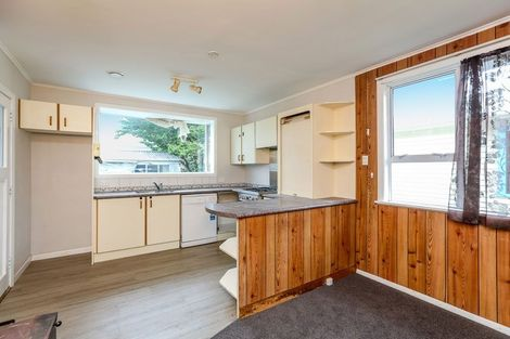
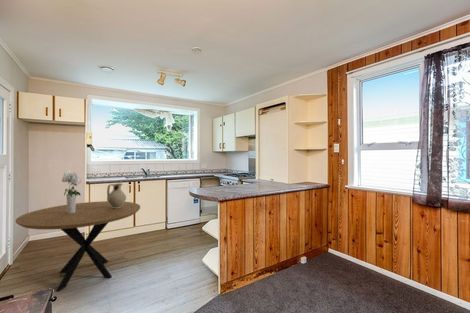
+ ceramic jug [106,182,127,208]
+ bouquet [61,169,83,213]
+ dining table [15,200,141,292]
